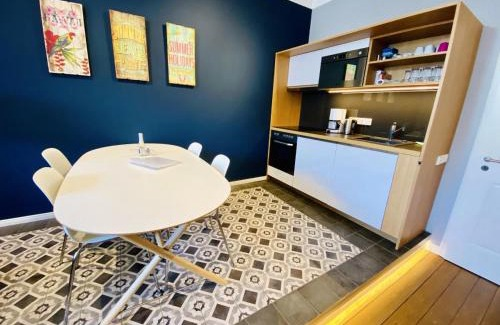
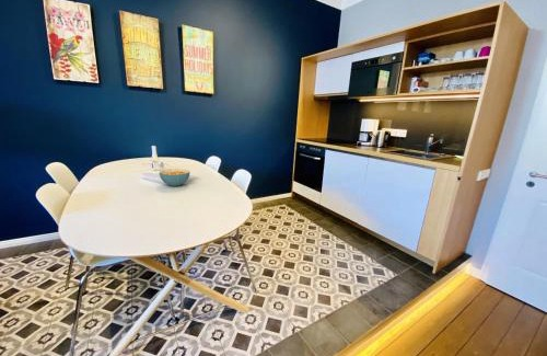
+ cereal bowl [159,168,190,187]
